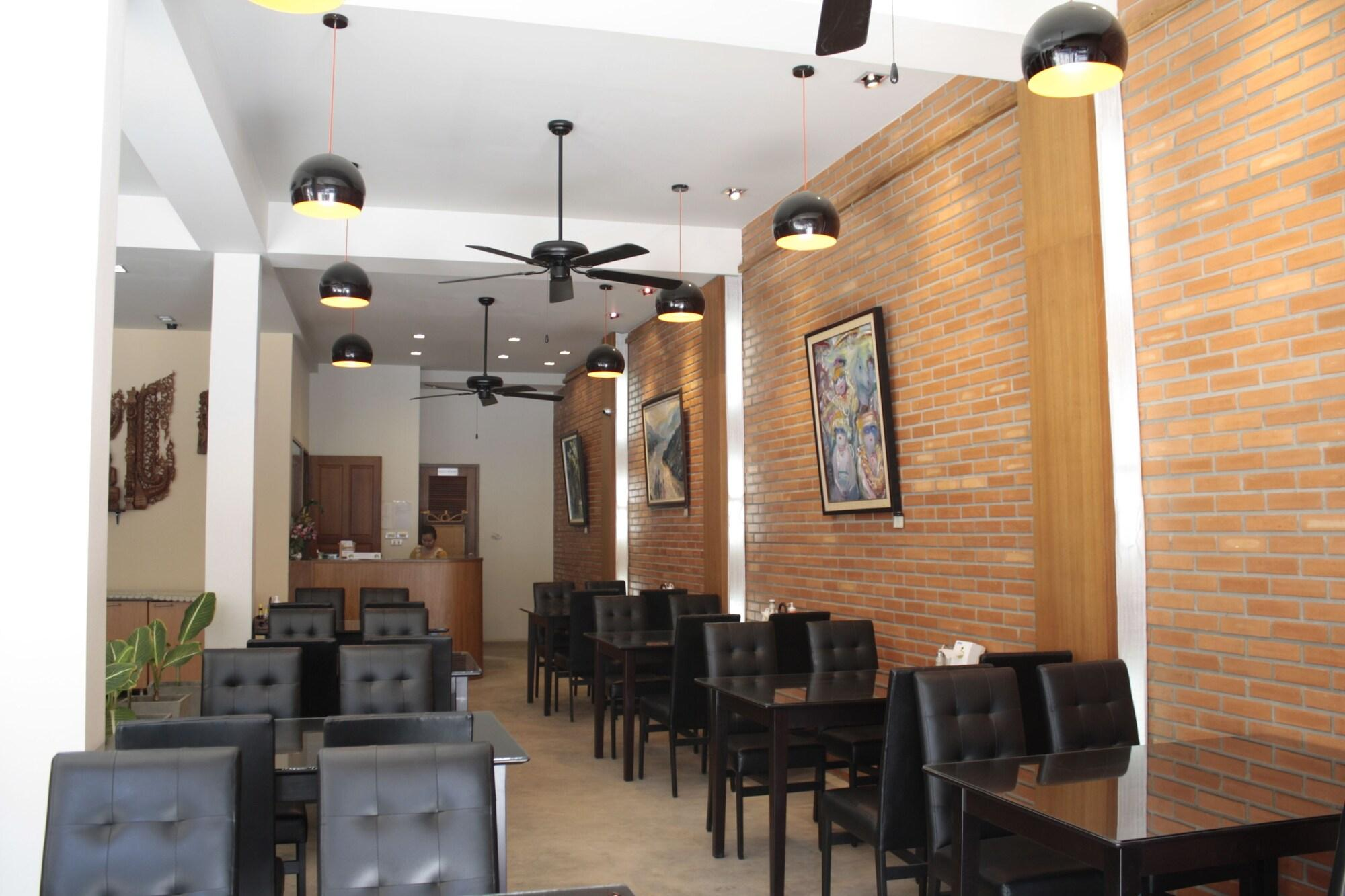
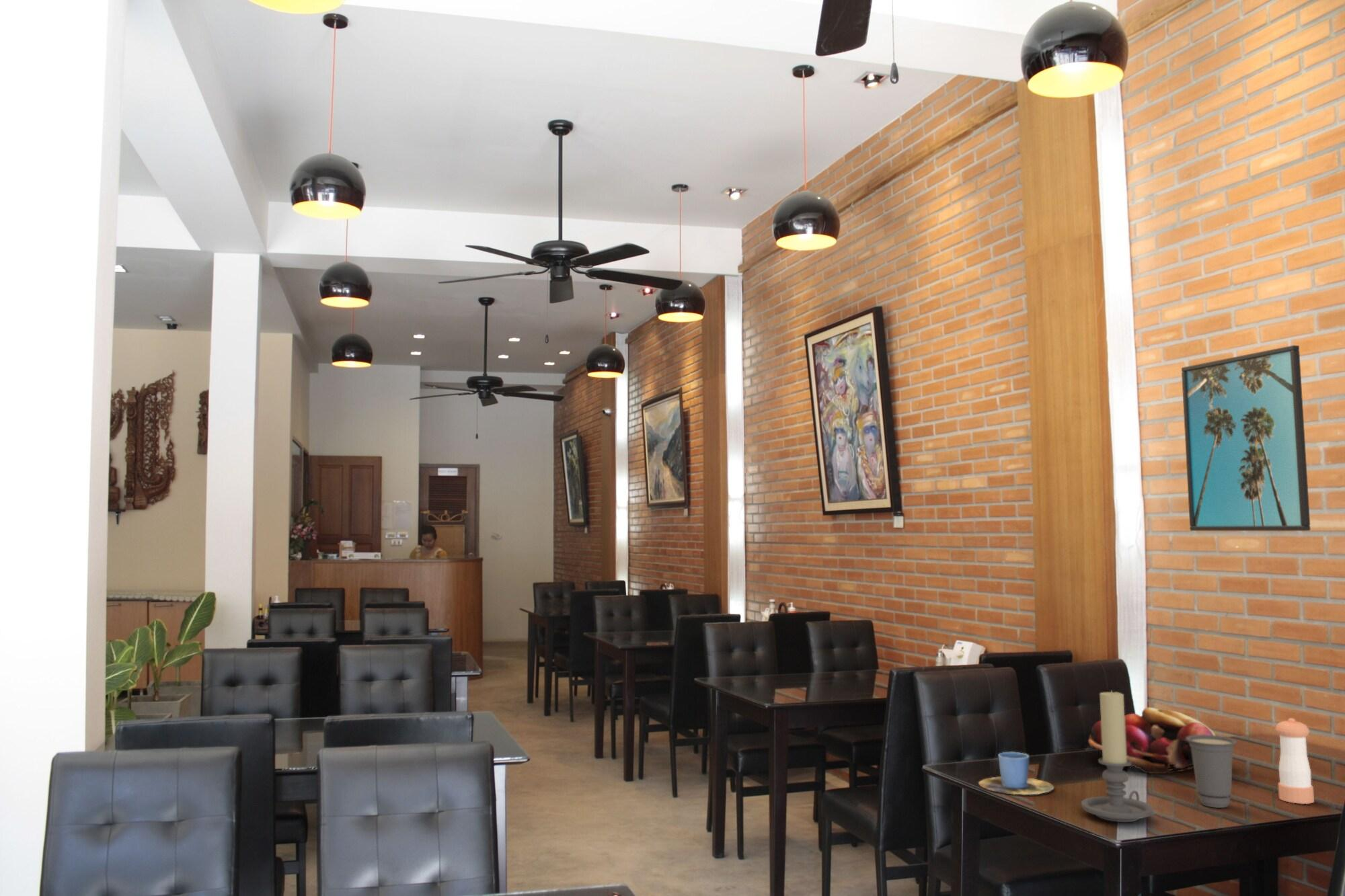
+ candle holder [1081,690,1154,823]
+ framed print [1181,345,1311,532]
+ cup [1186,735,1238,809]
+ fruit basket [1087,707,1217,774]
+ cup [978,751,1054,795]
+ pepper shaker [1275,717,1315,805]
